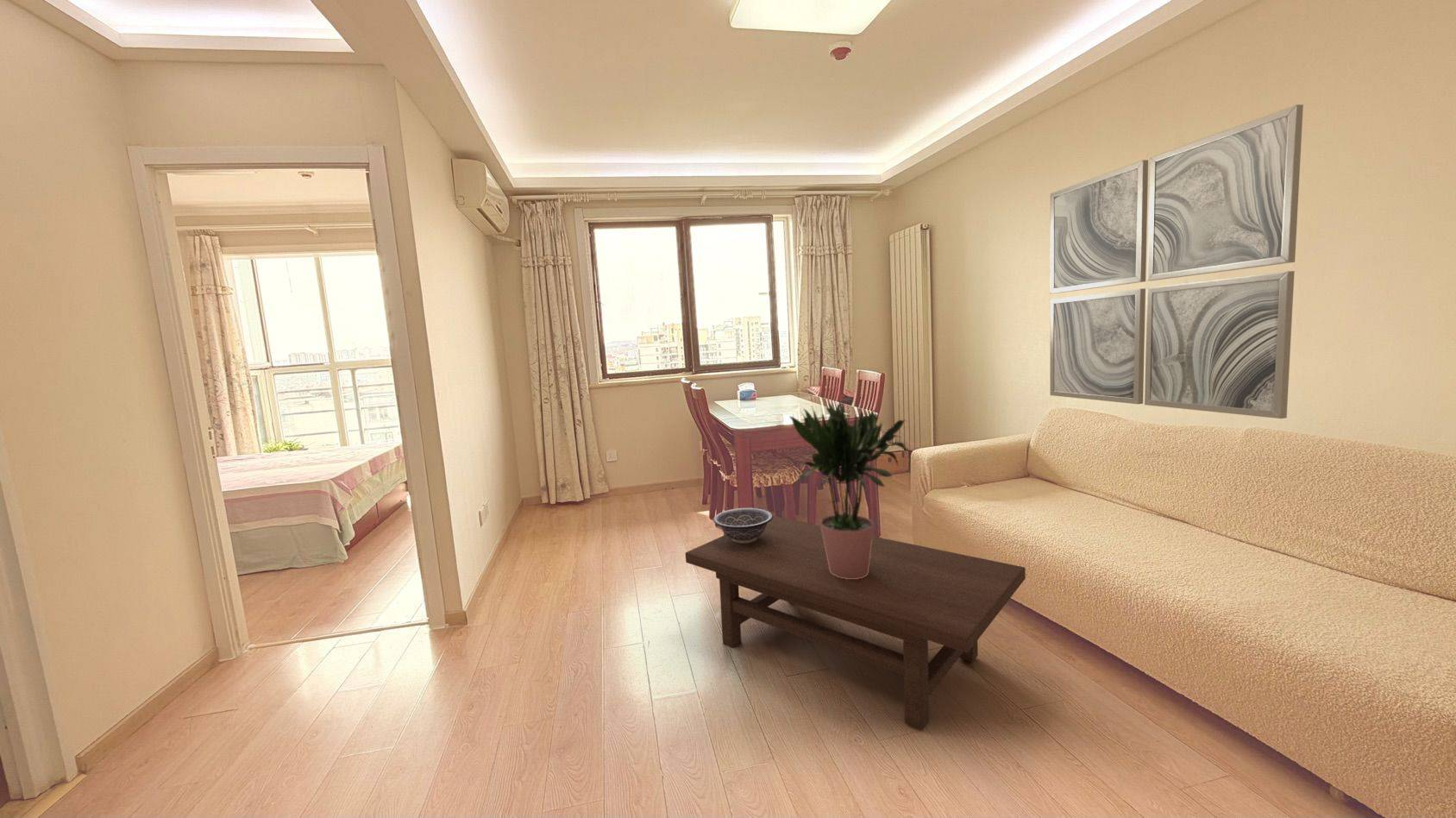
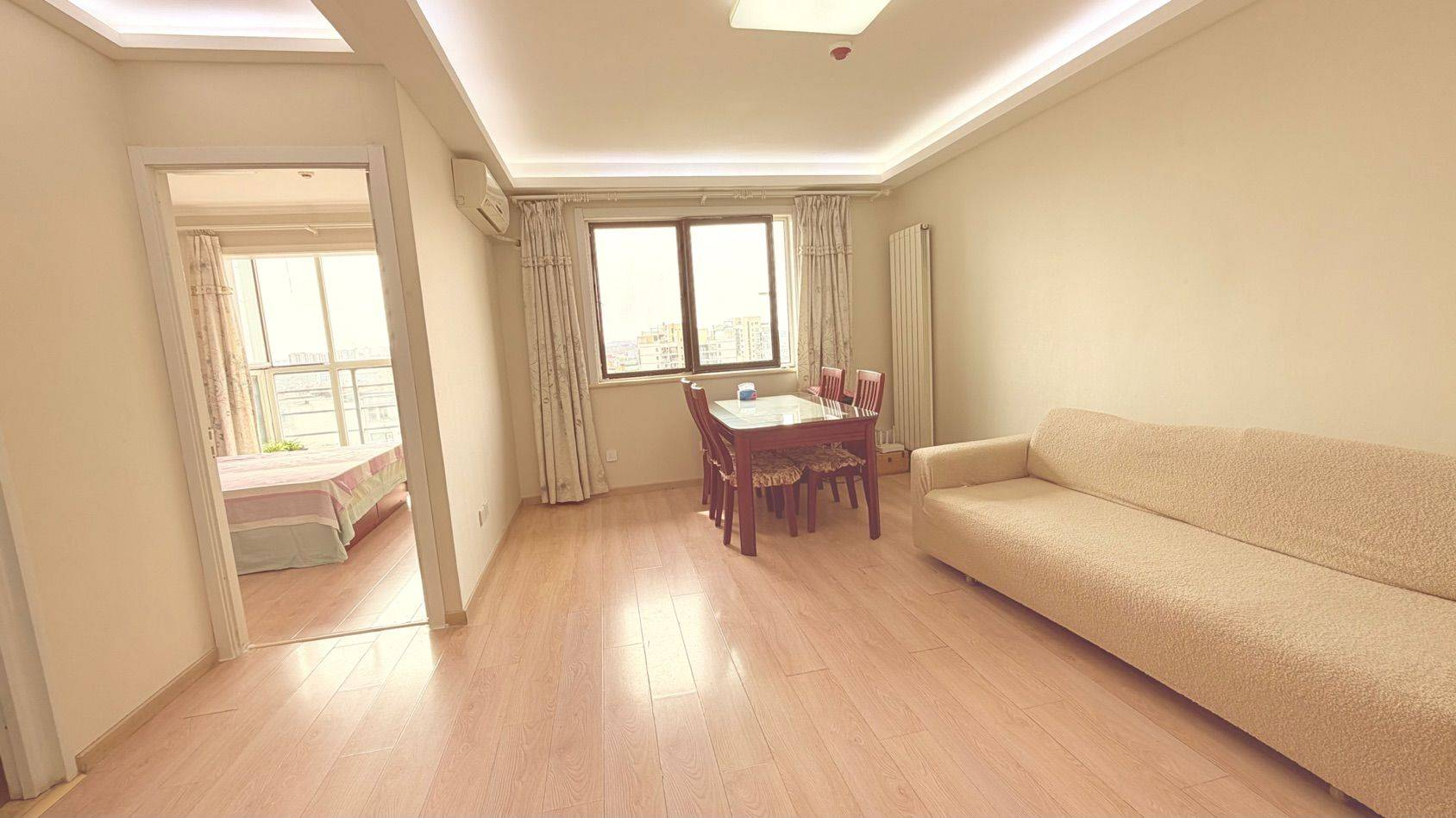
- decorative bowl [712,507,774,544]
- wall art [1049,104,1304,419]
- coffee table [685,515,1026,731]
- potted plant [789,399,907,579]
